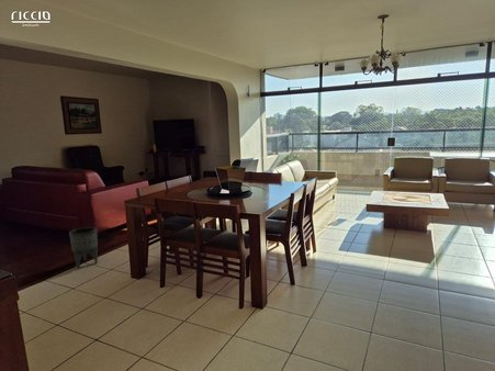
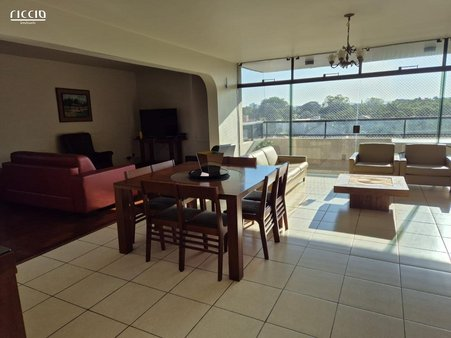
- planter [68,226,99,268]
